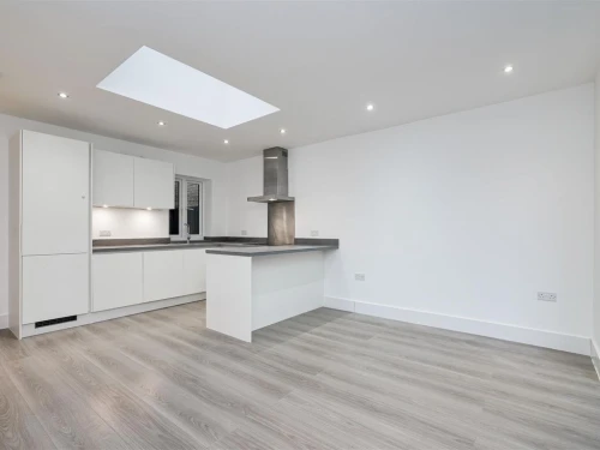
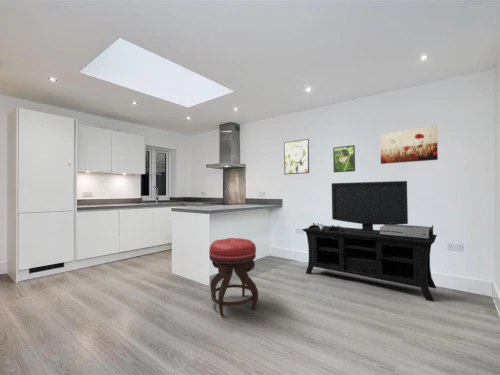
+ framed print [332,144,356,174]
+ stool [208,237,259,316]
+ wall art [379,125,439,165]
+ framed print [283,138,310,176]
+ media console [301,180,438,302]
